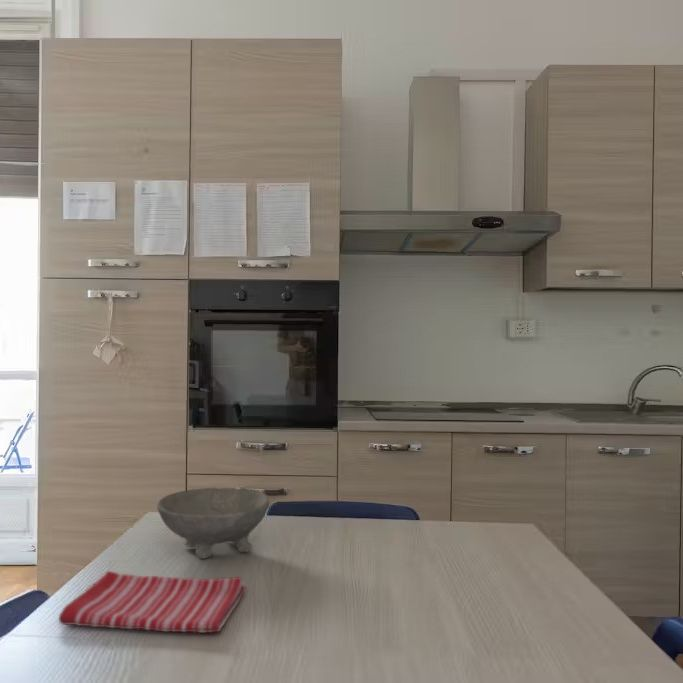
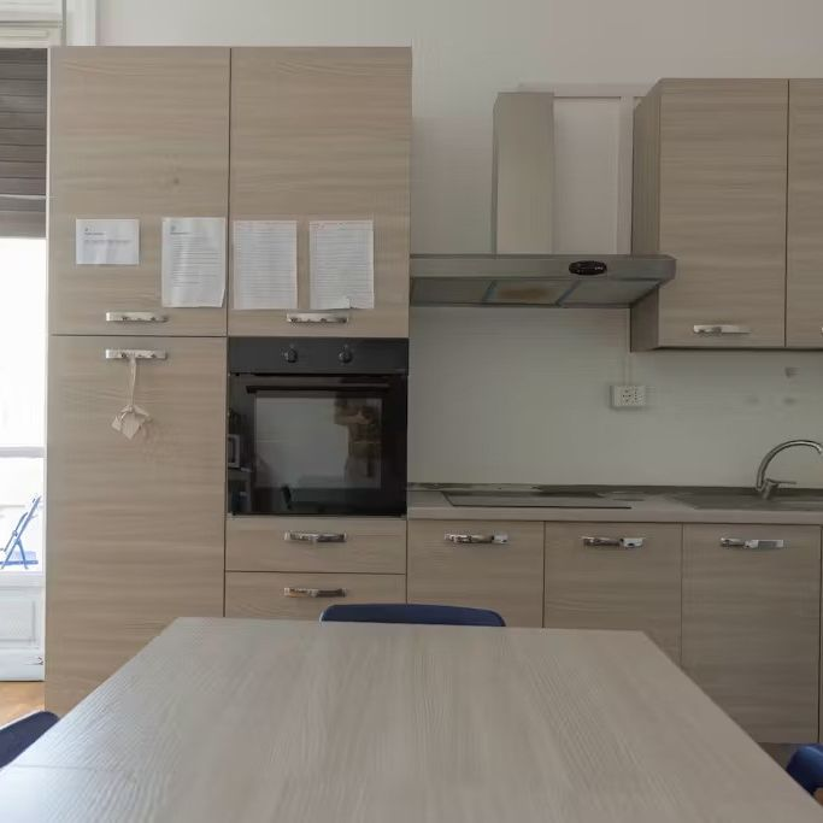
- bowl [156,487,271,560]
- dish towel [58,570,247,634]
